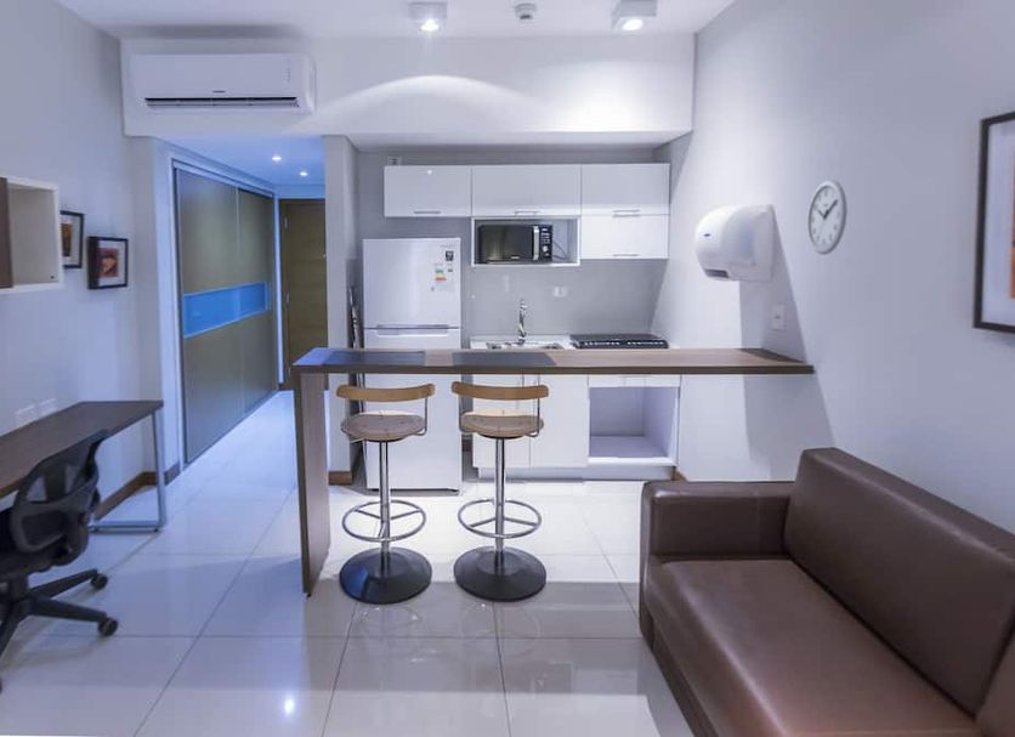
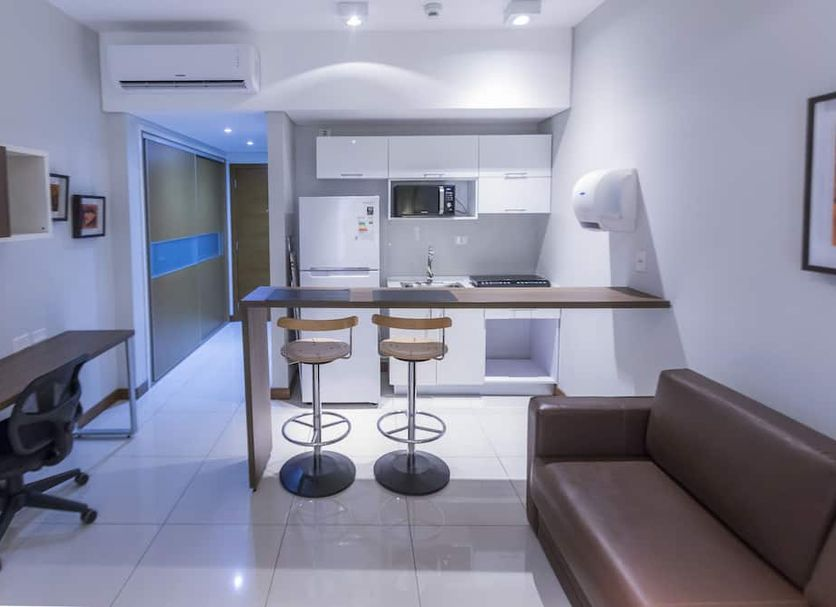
- wall clock [806,178,849,256]
